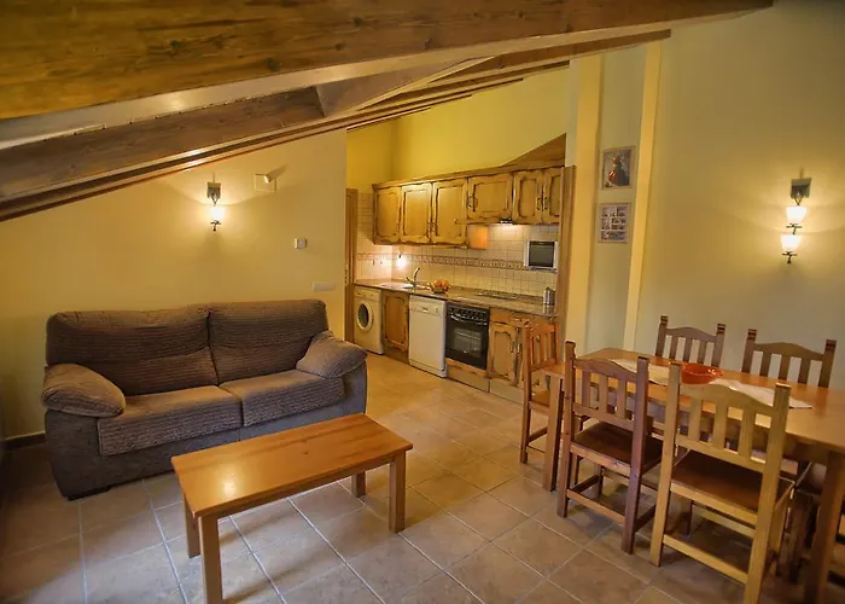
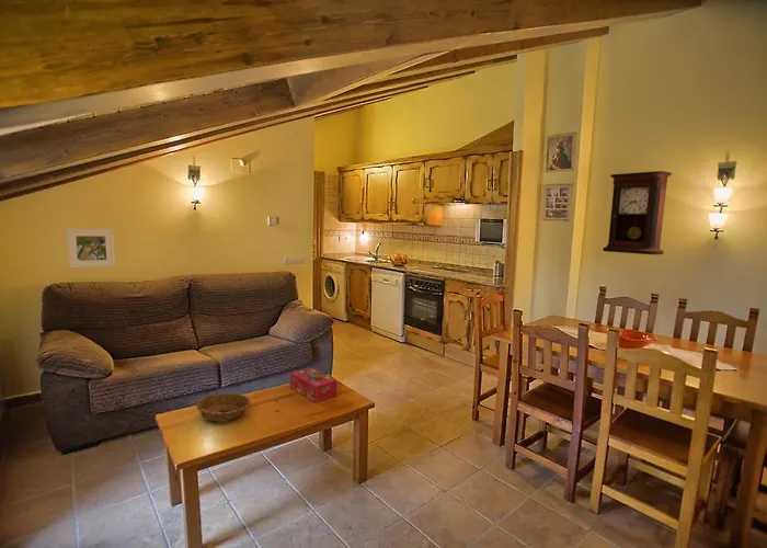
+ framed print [66,228,116,269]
+ tissue box [289,367,337,403]
+ decorative bowl [195,392,251,424]
+ pendulum clock [602,170,673,255]
